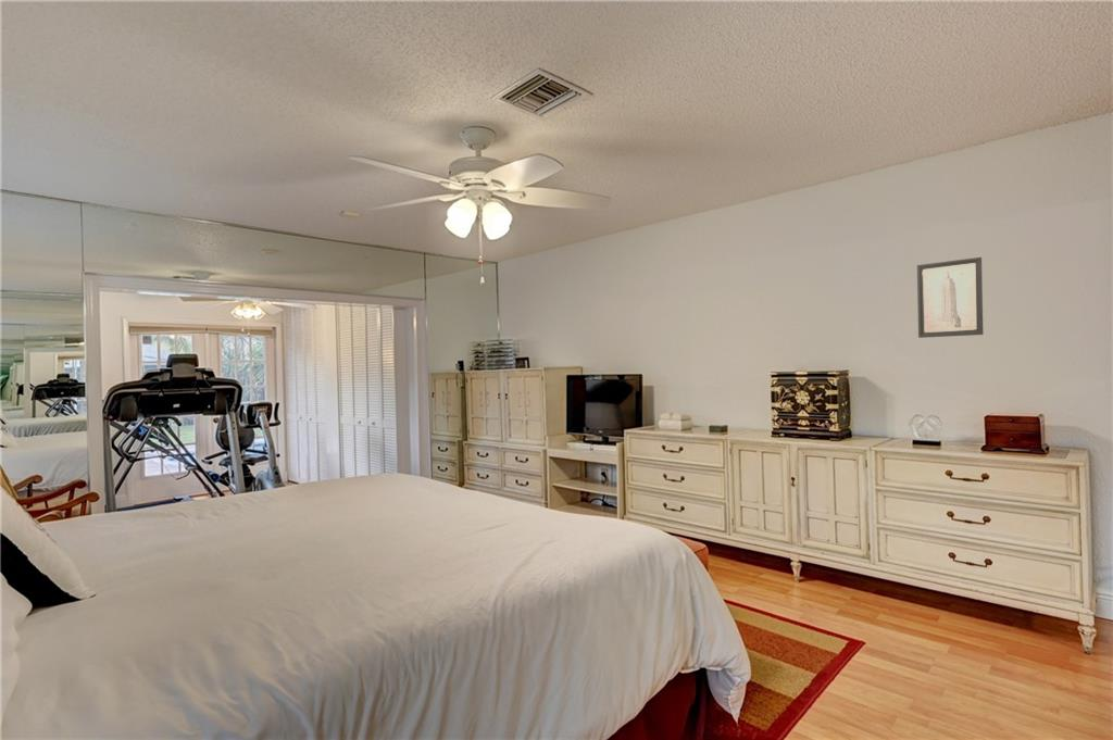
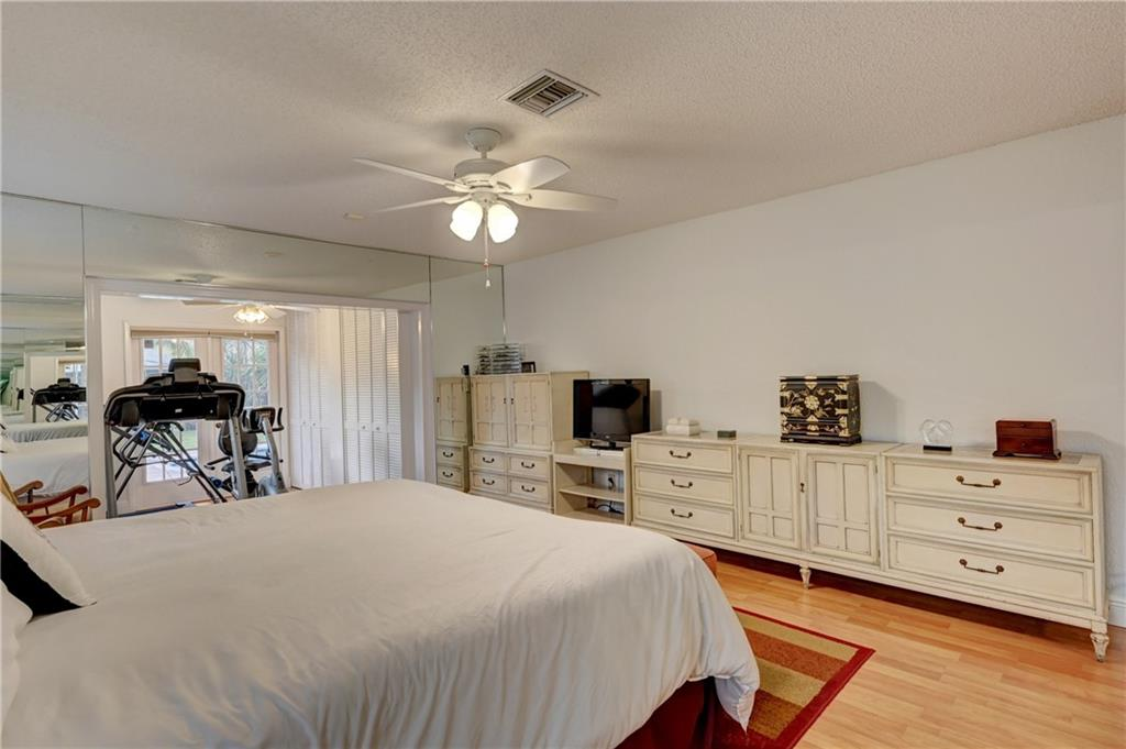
- wall art [916,256,984,339]
